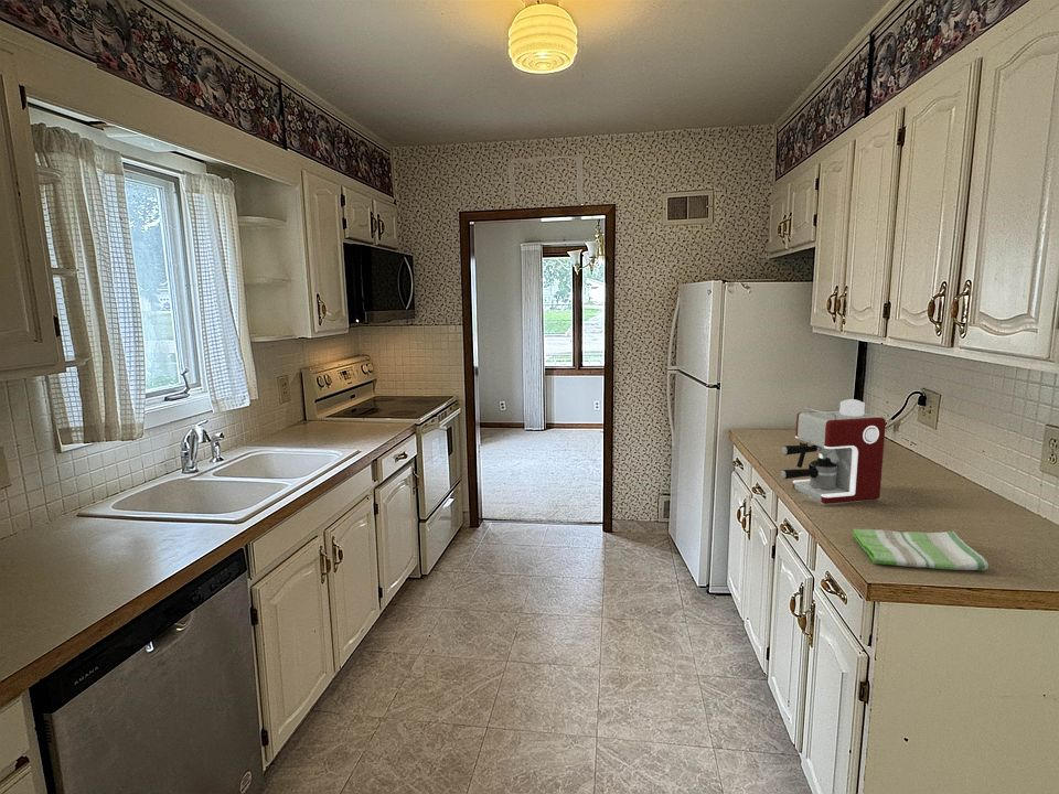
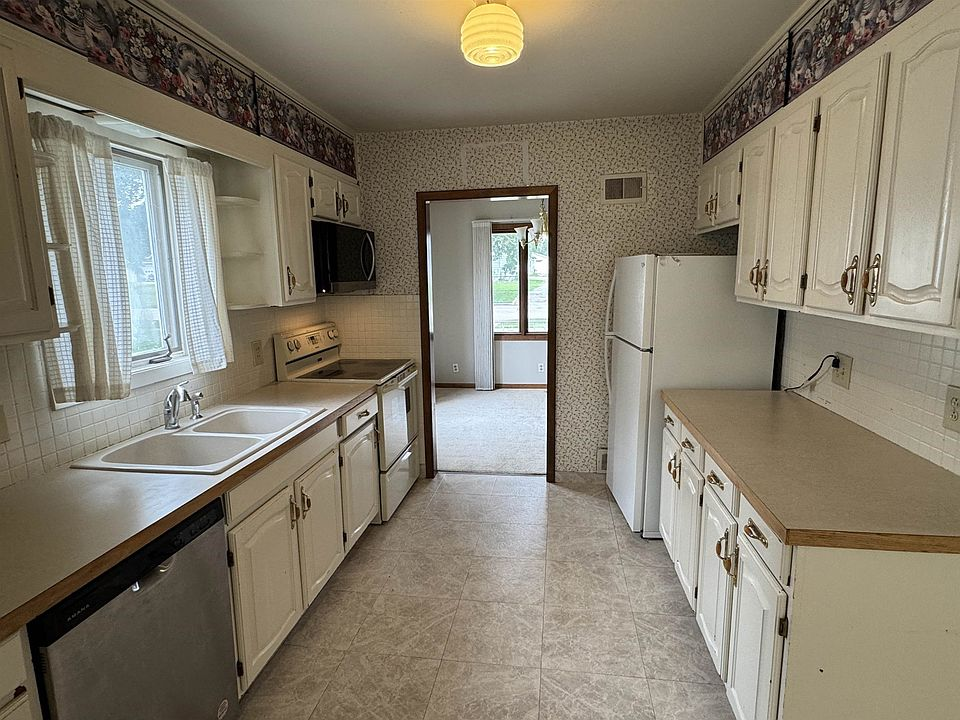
- dish towel [852,528,990,572]
- coffee maker [780,398,887,505]
